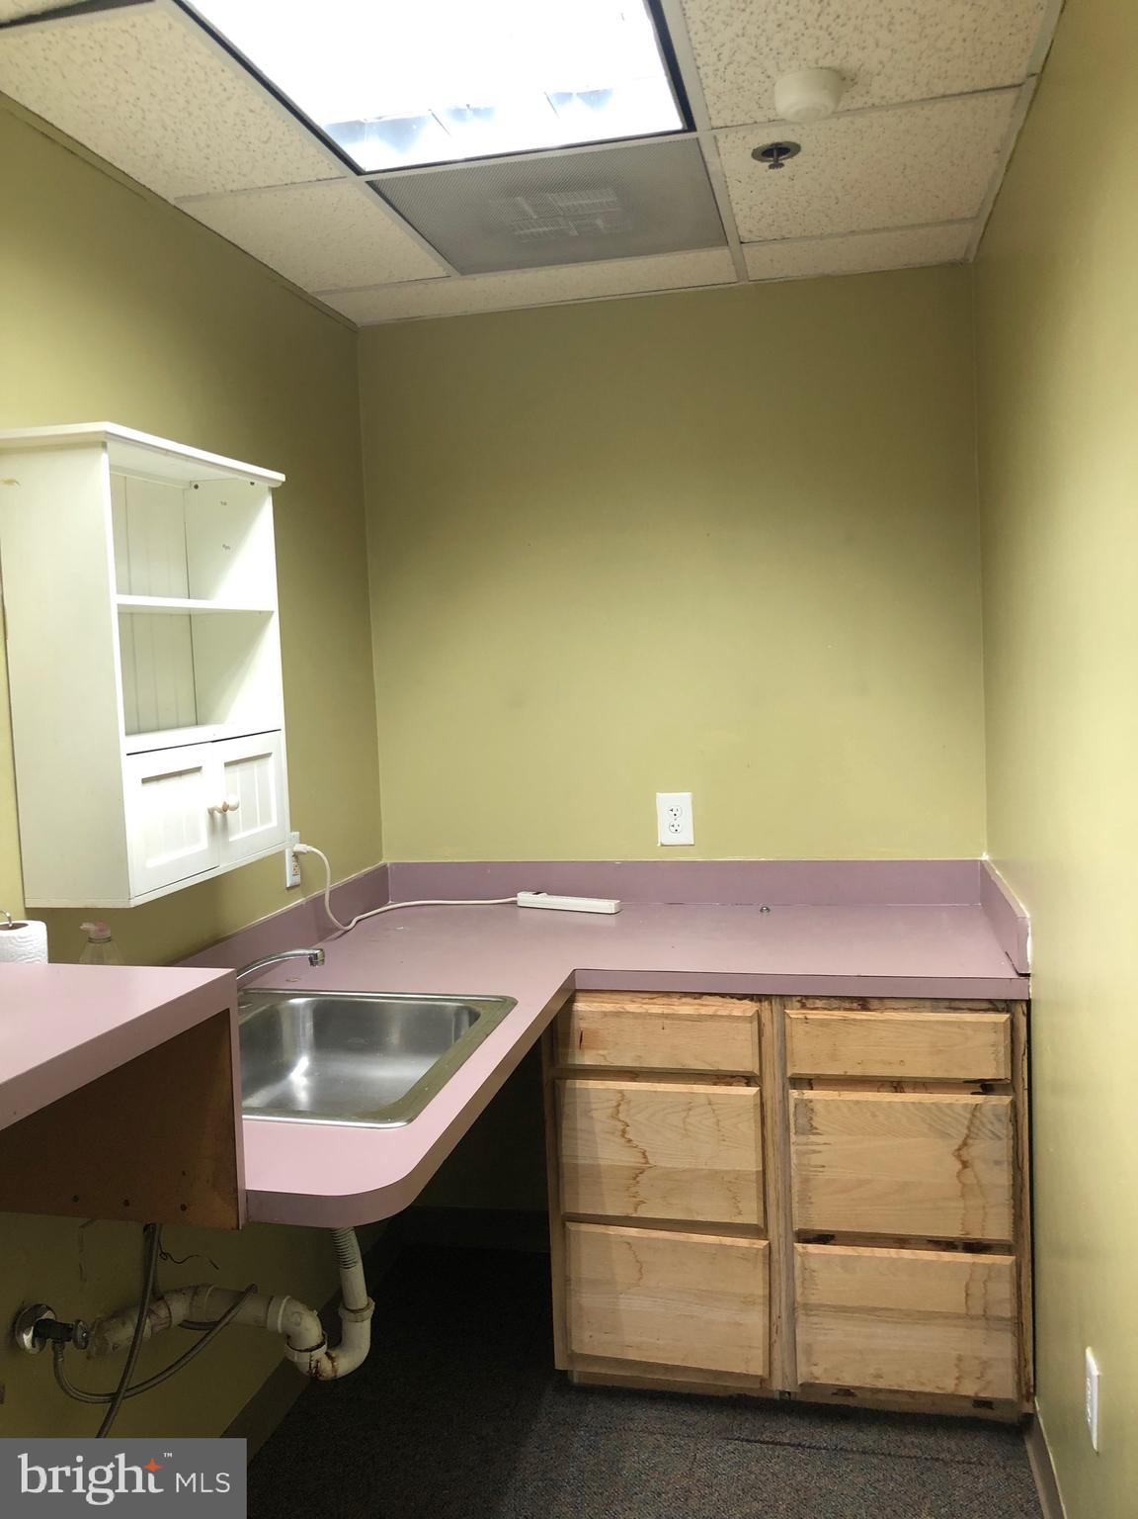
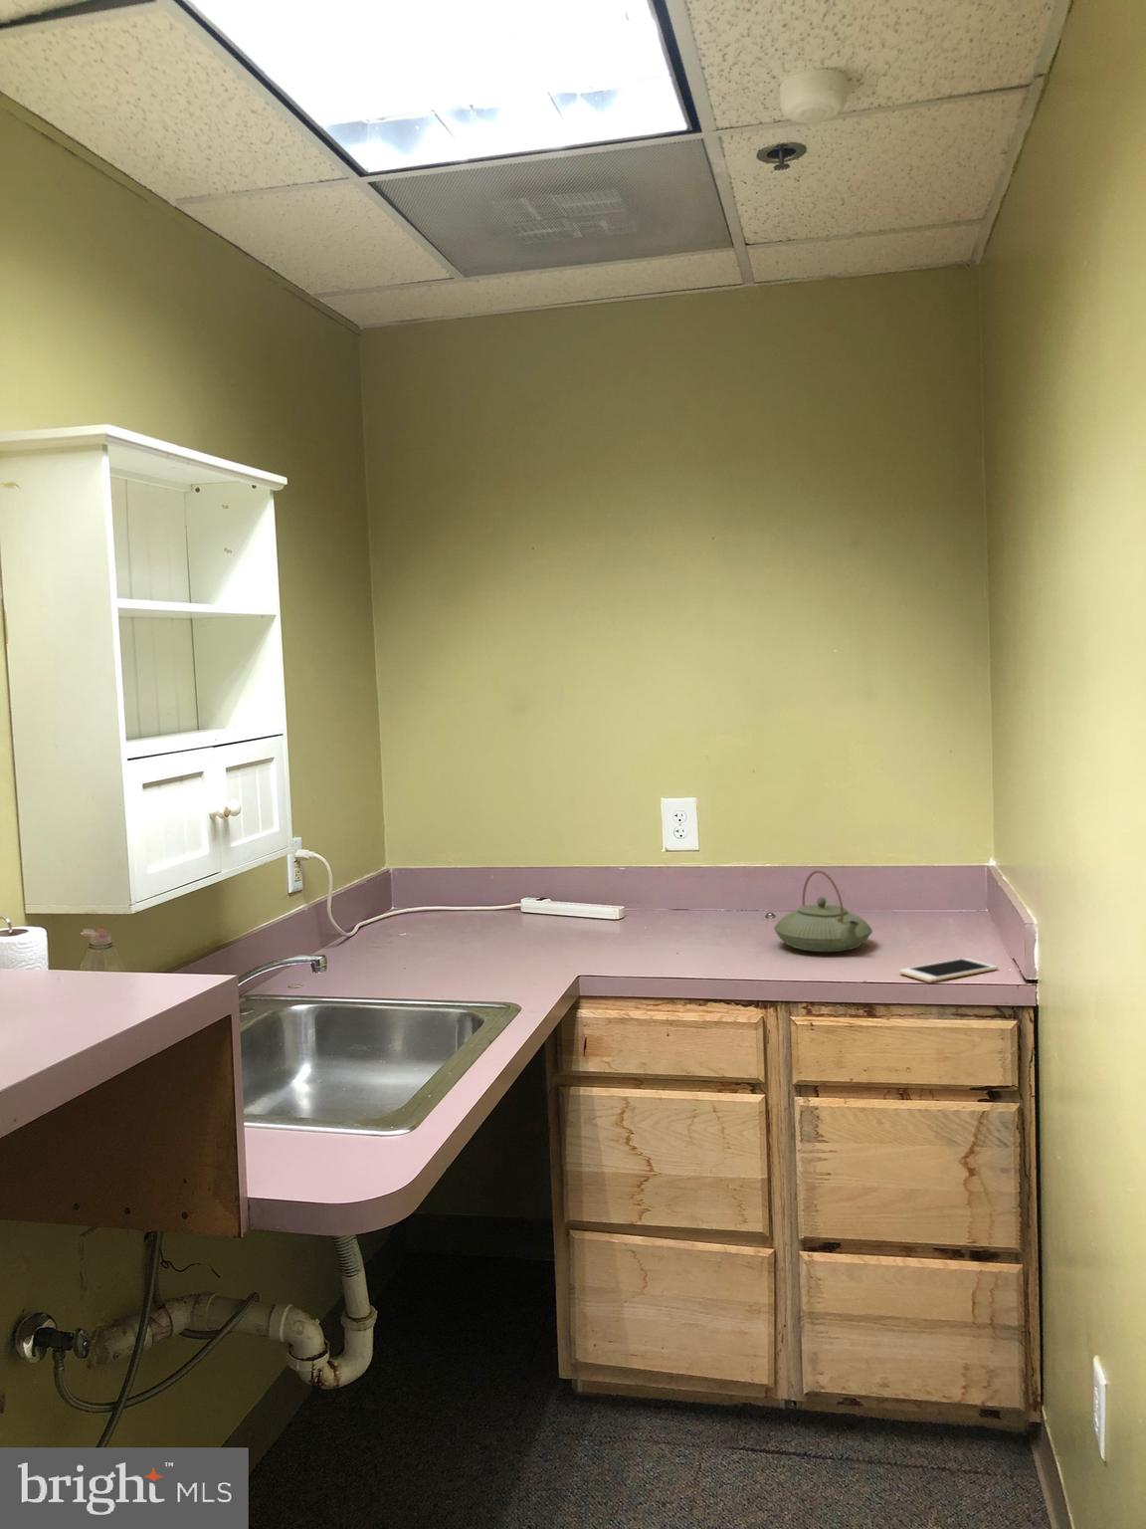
+ cell phone [898,957,999,984]
+ teapot [773,870,874,952]
